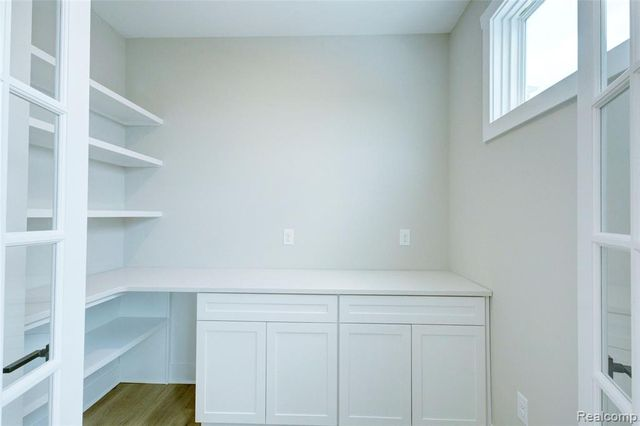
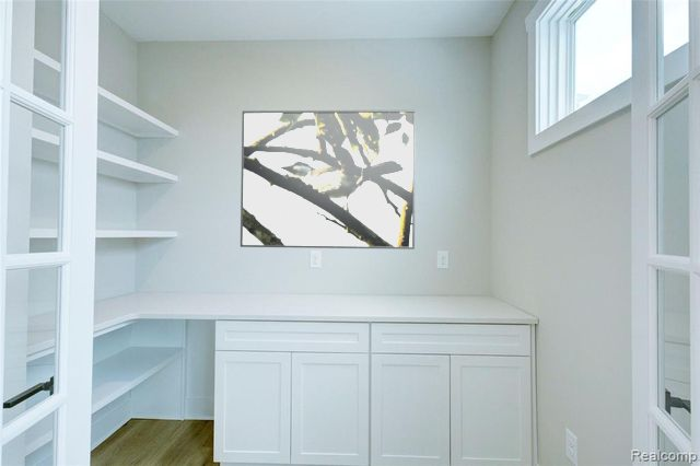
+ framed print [240,109,417,251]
